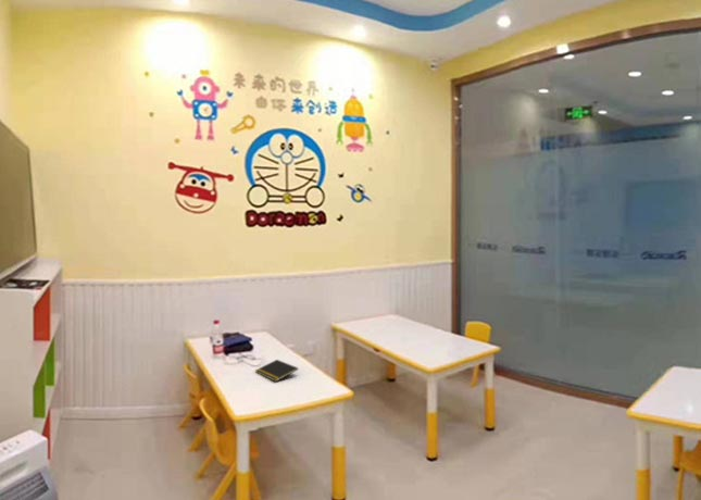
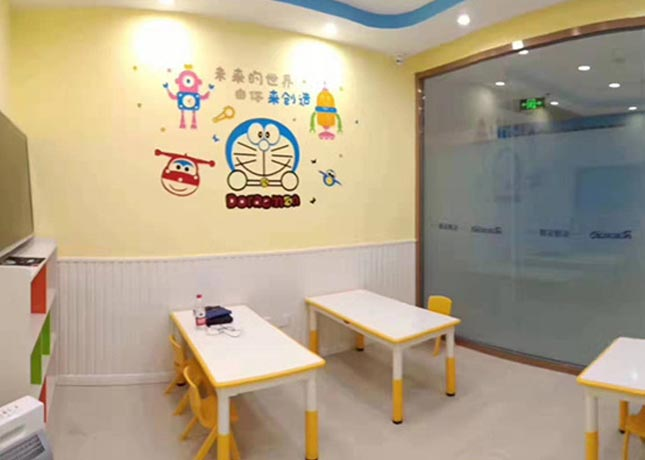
- notepad [254,359,299,383]
